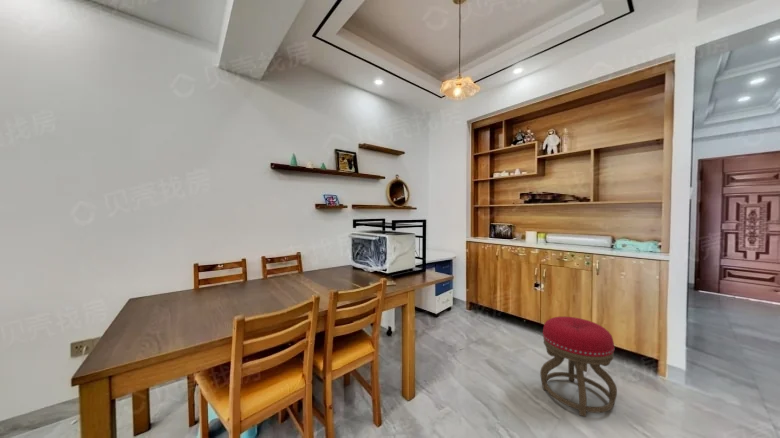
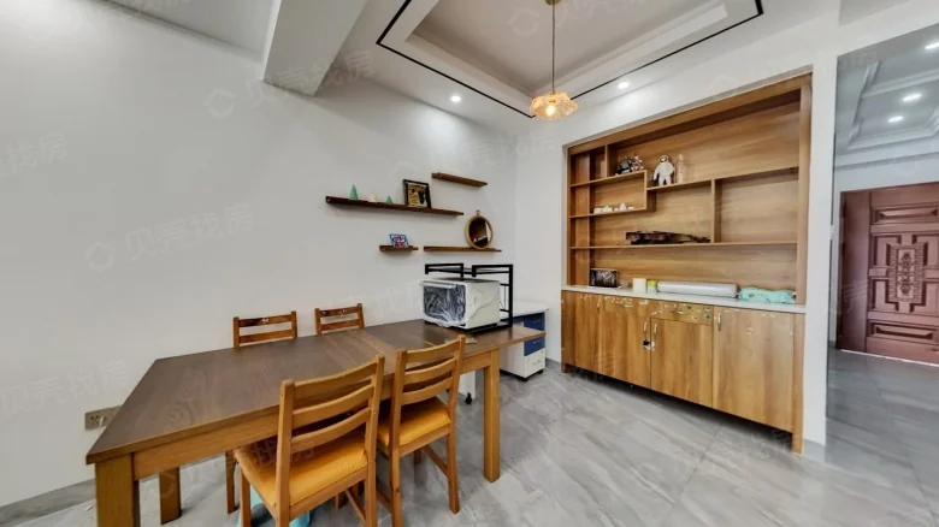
- stool [539,316,618,418]
